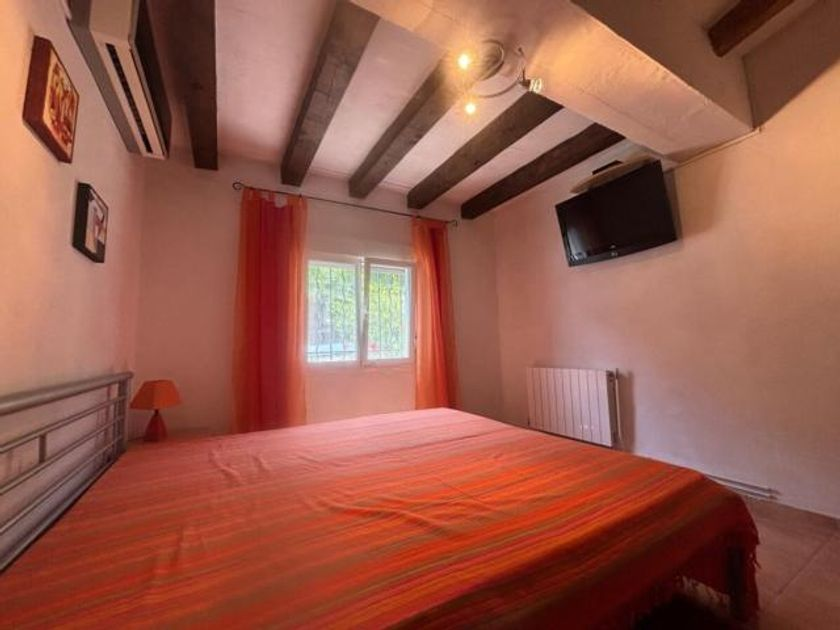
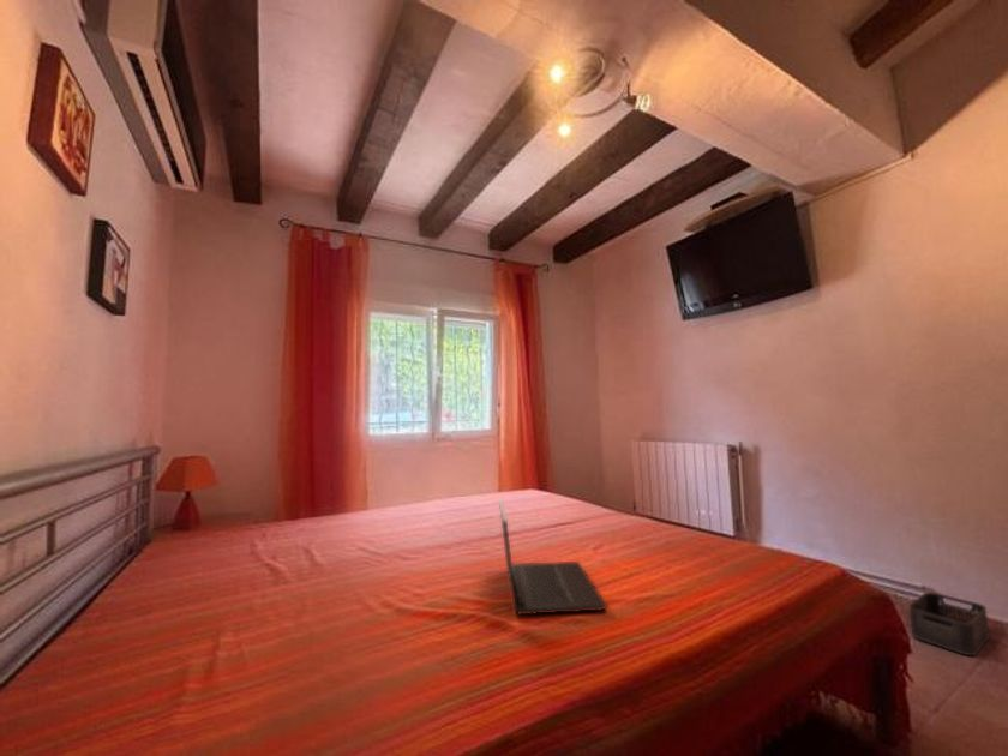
+ storage bin [908,590,991,656]
+ laptop [498,496,607,616]
